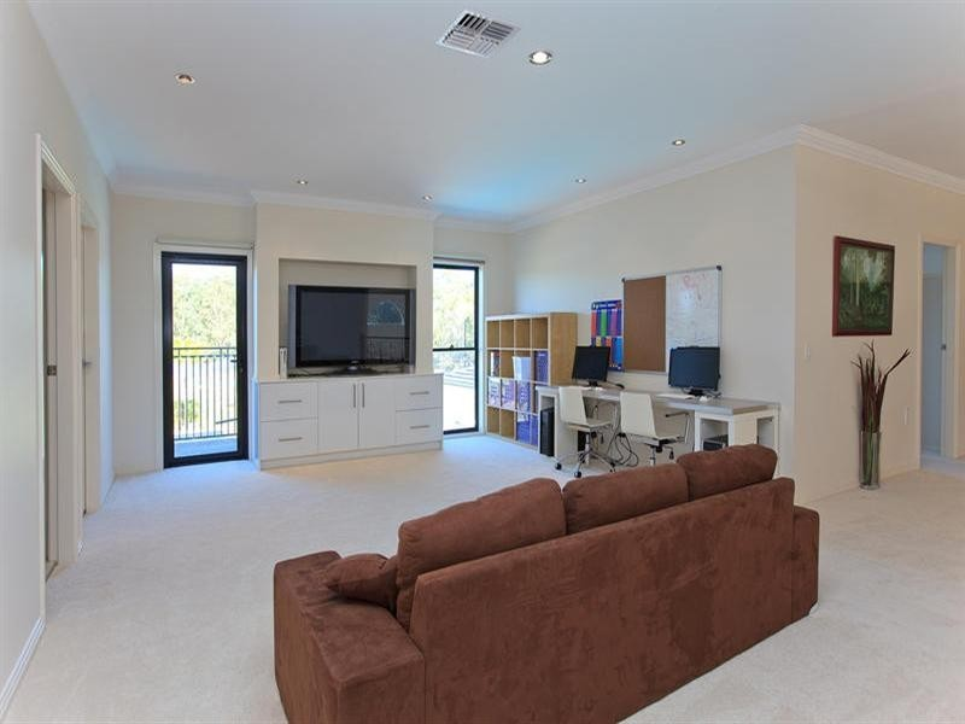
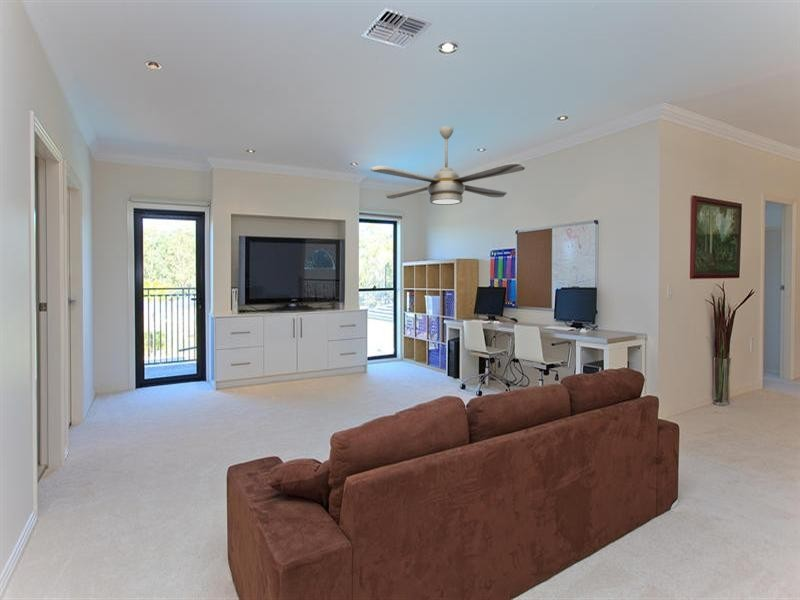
+ ceiling fan [370,125,526,206]
